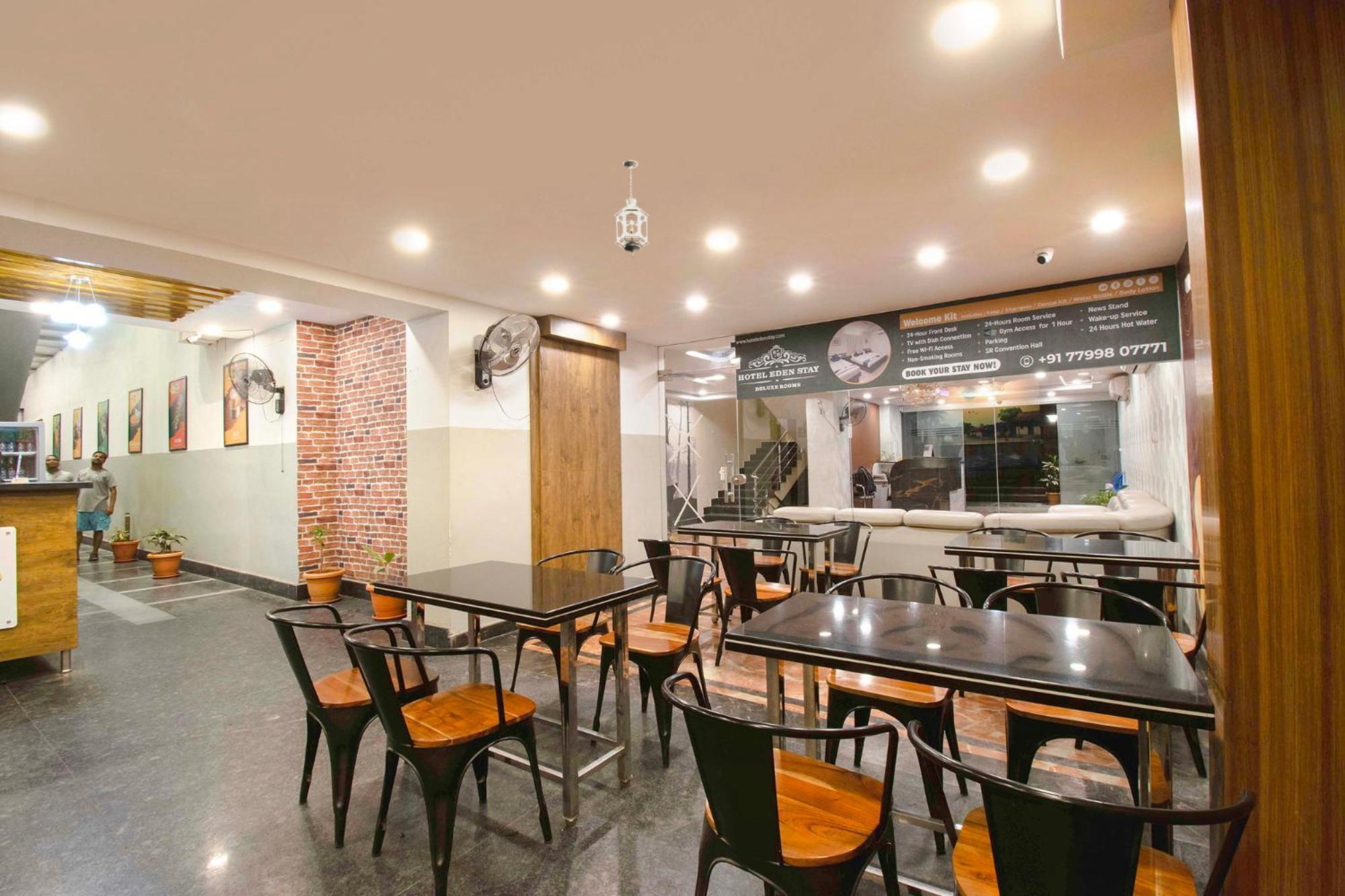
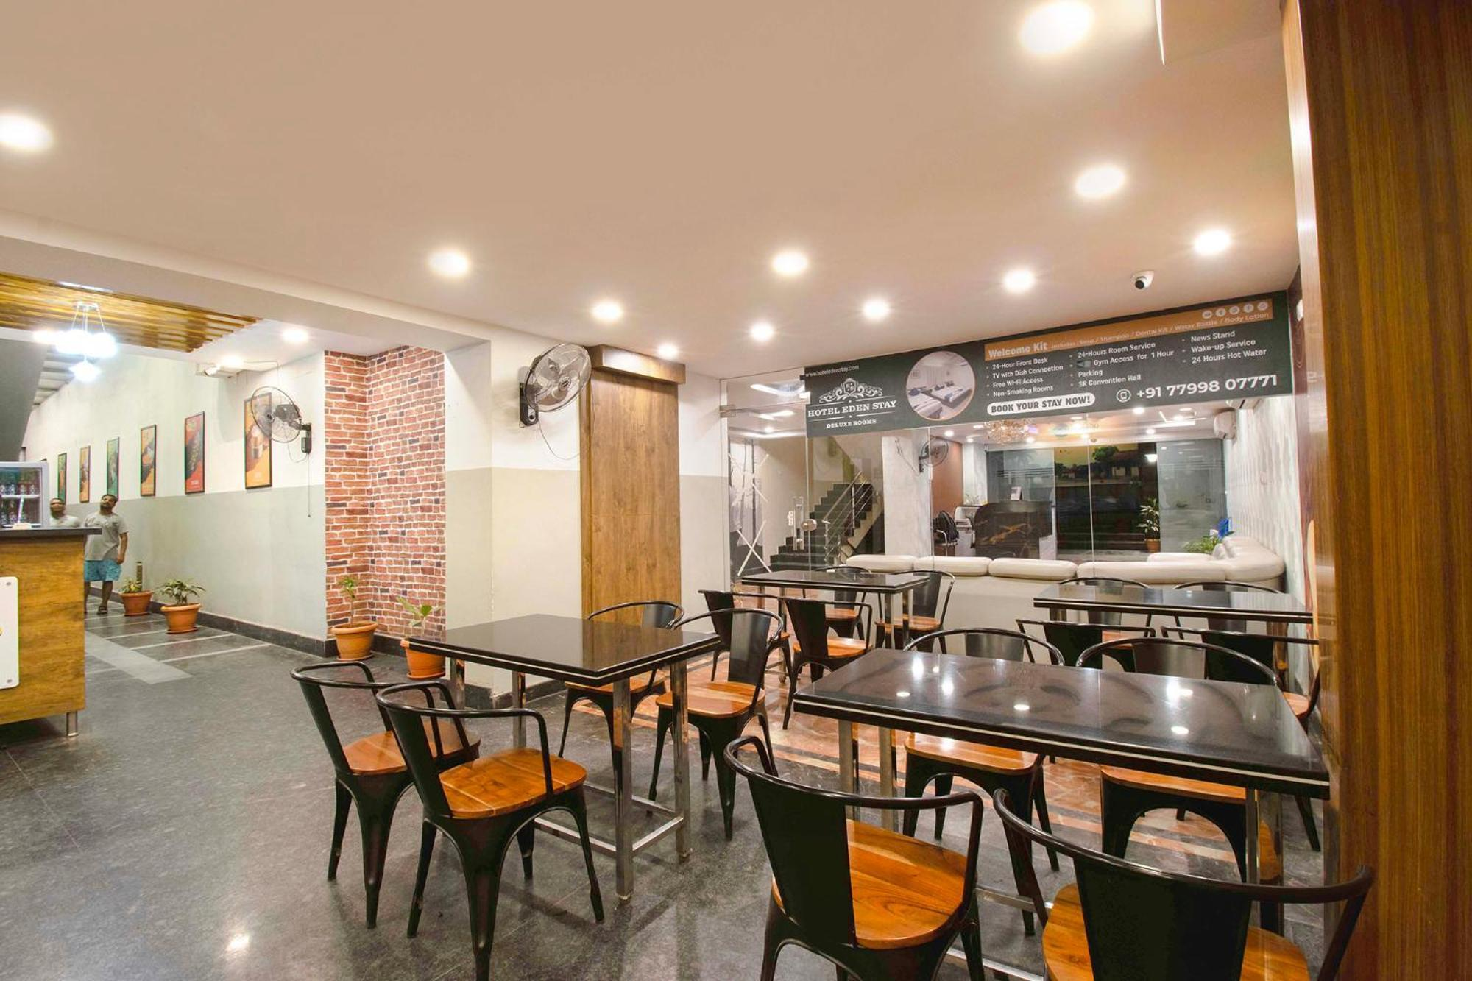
- hanging lantern [613,159,650,257]
